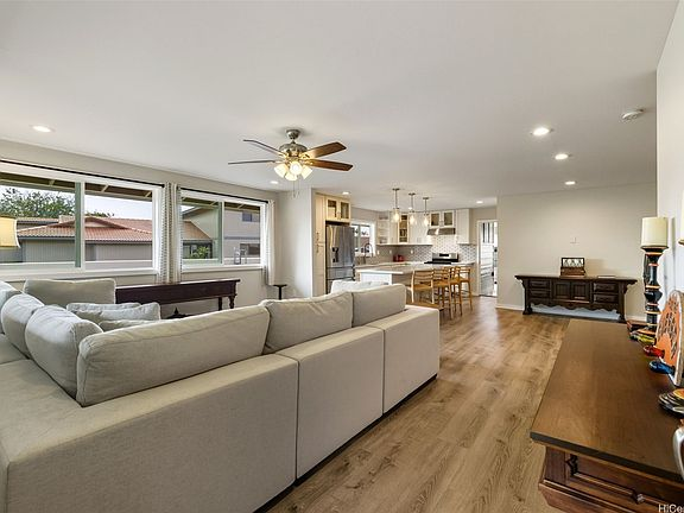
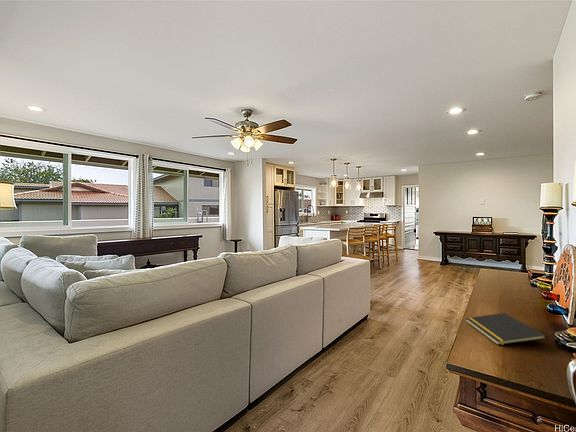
+ notepad [465,312,547,346]
